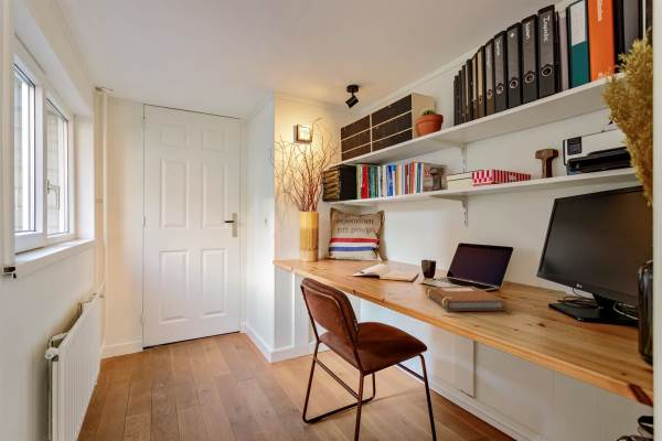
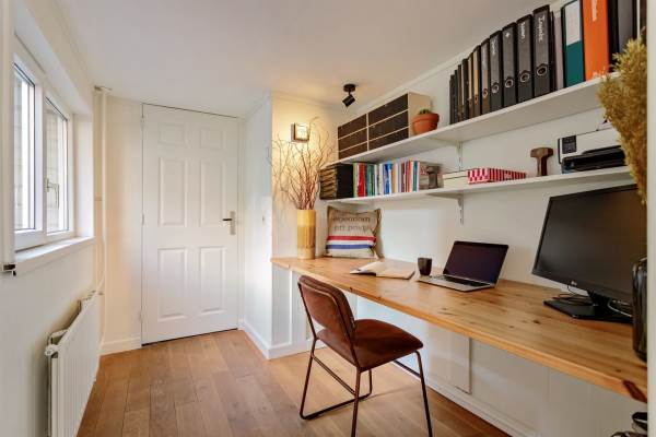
- notebook [424,286,506,312]
